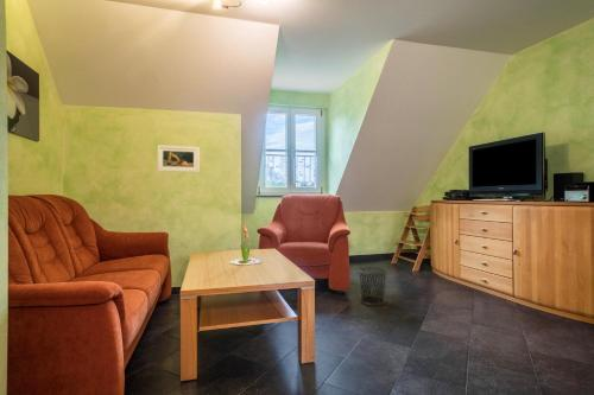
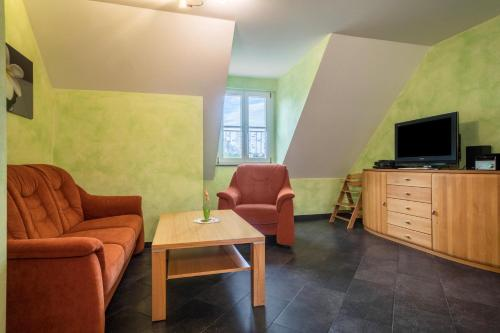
- waste bin [356,266,388,307]
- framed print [156,144,201,173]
